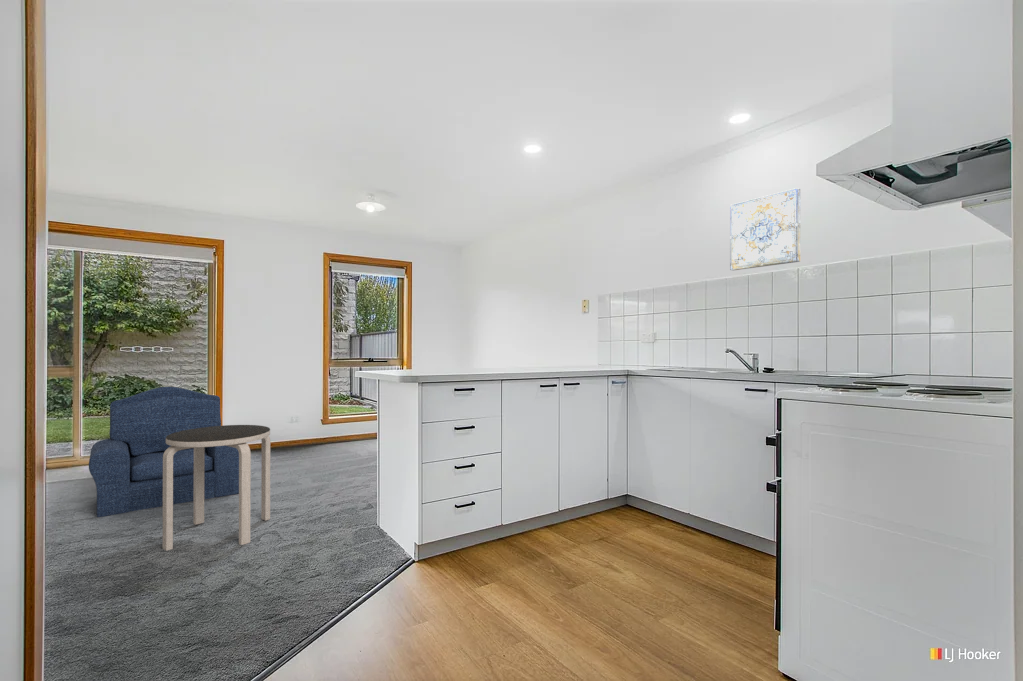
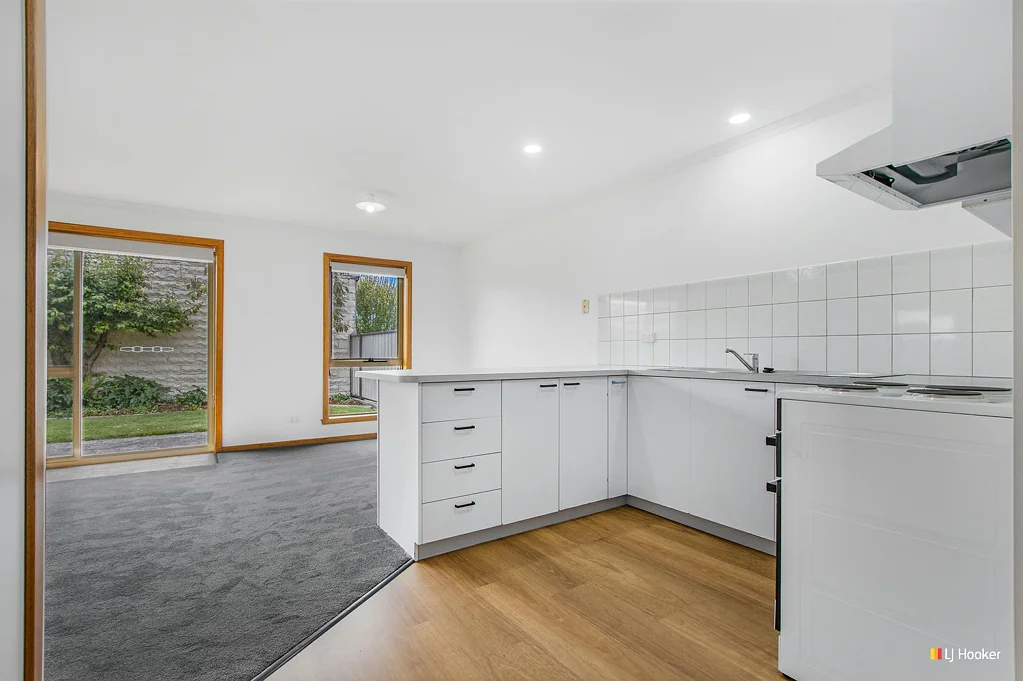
- wall art [729,187,801,271]
- armchair [88,386,239,518]
- side table [162,424,271,552]
